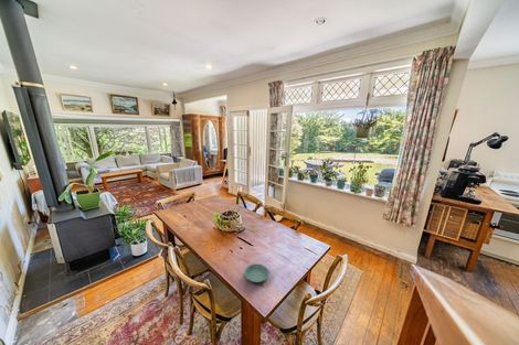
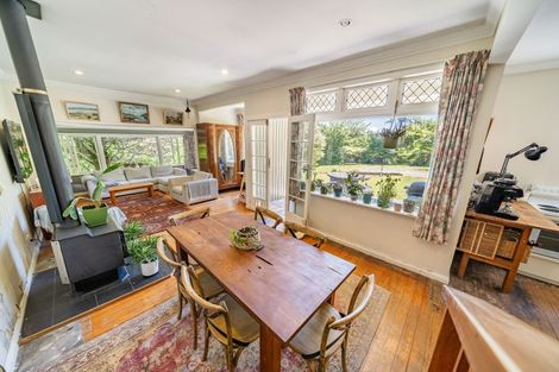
- saucer [244,263,269,283]
